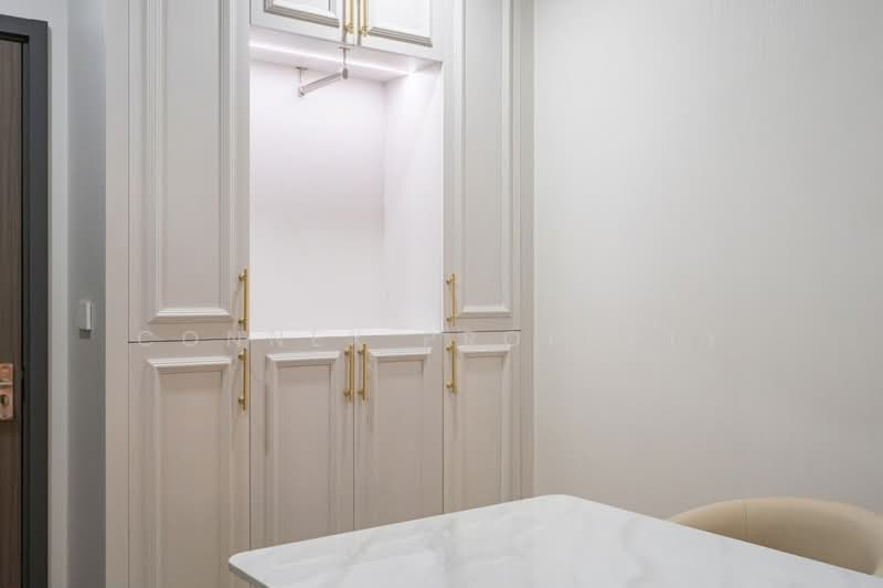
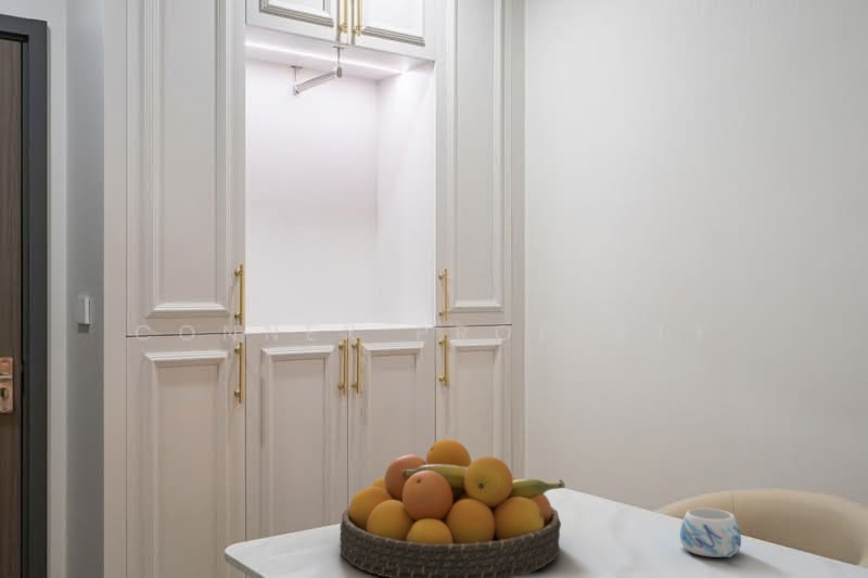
+ mug [679,508,742,558]
+ fruit bowl [339,438,566,578]
